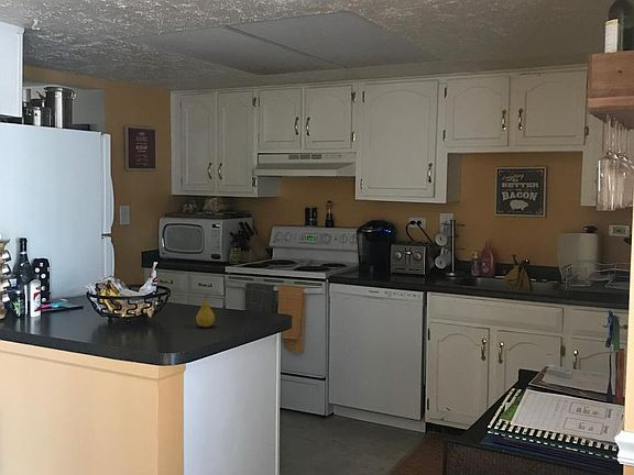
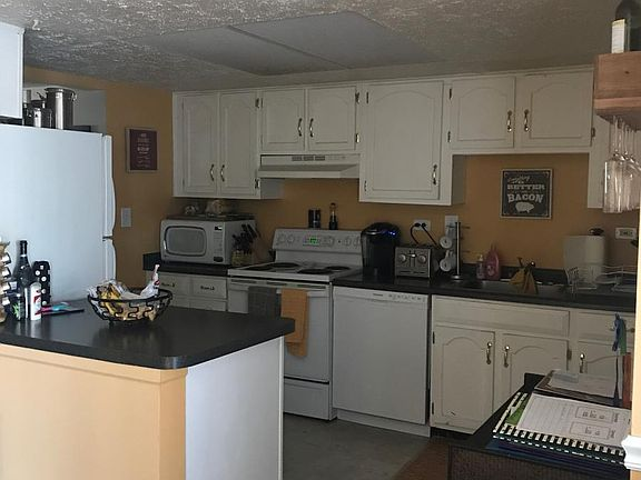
- fruit [195,292,216,328]
